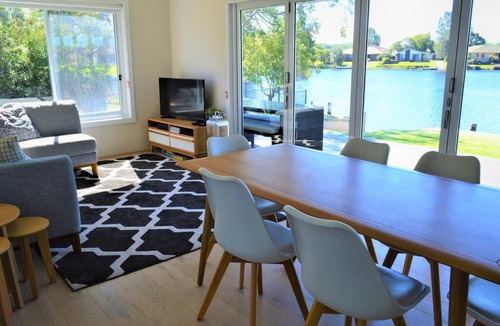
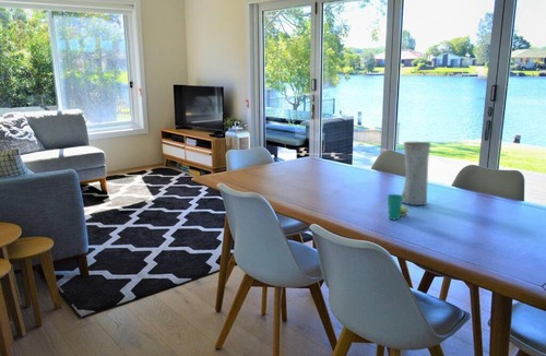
+ cup [385,193,410,221]
+ vase [401,141,431,206]
